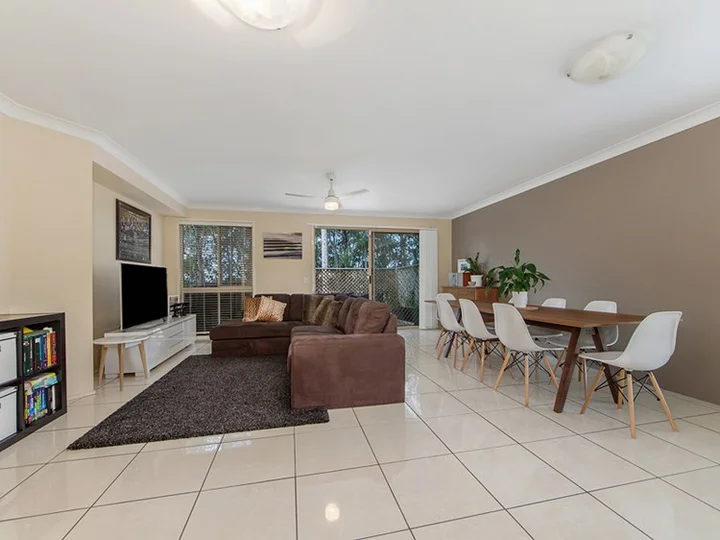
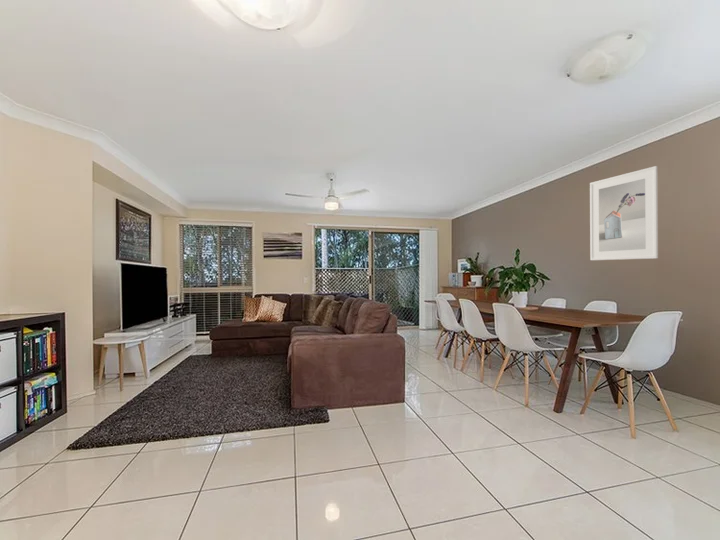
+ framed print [589,165,659,261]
